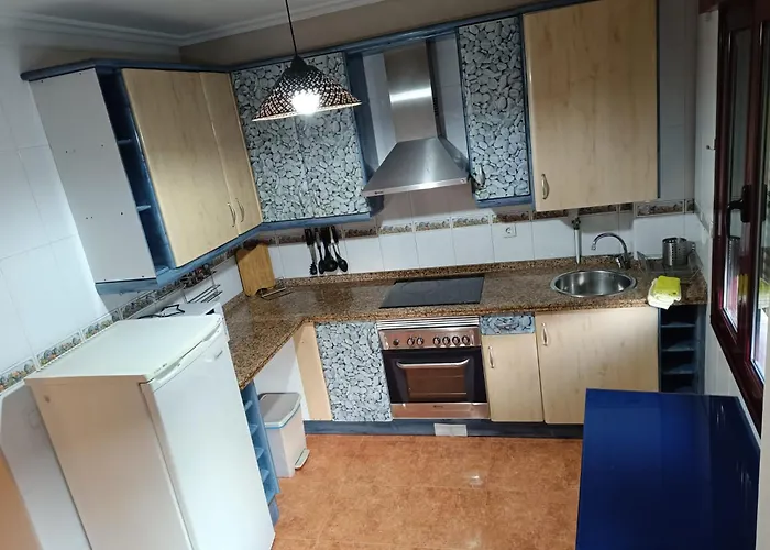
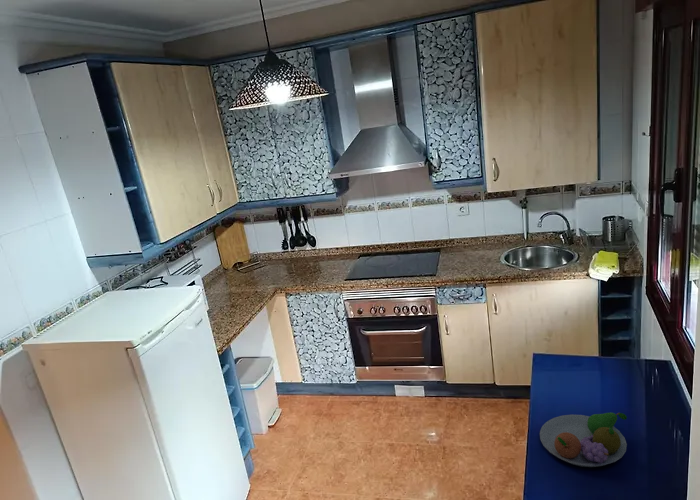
+ fruit bowl [539,412,628,468]
